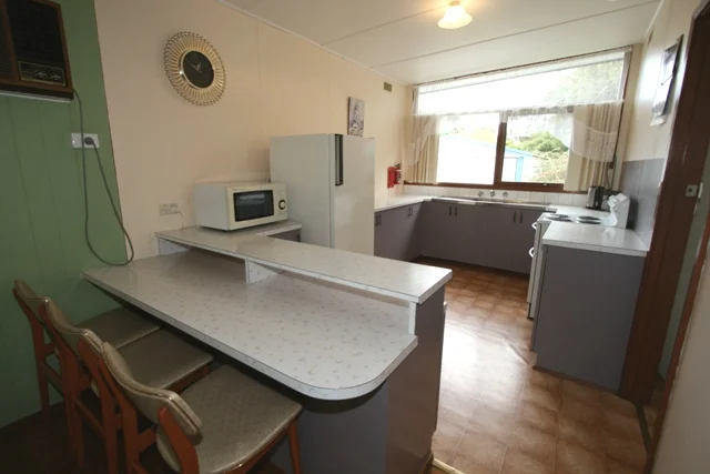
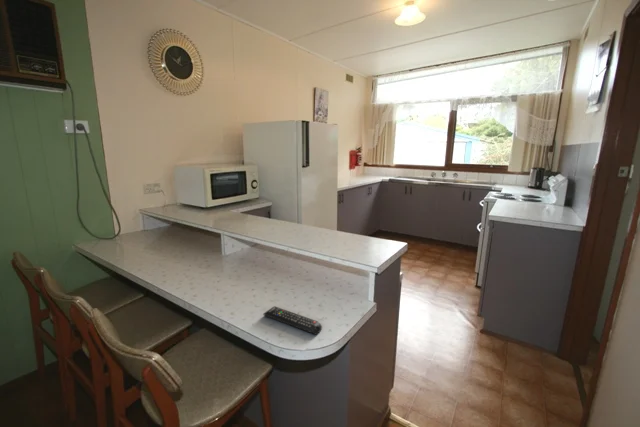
+ remote control [262,306,323,336]
